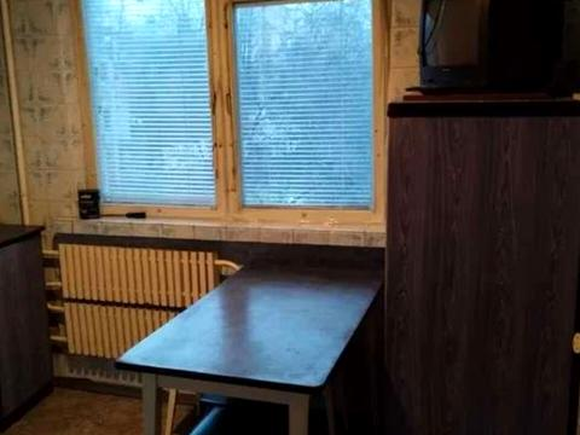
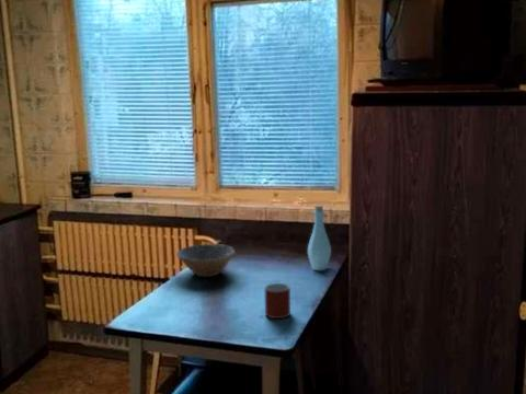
+ bottle [307,204,332,271]
+ bowl [175,243,236,278]
+ mug [263,282,291,320]
